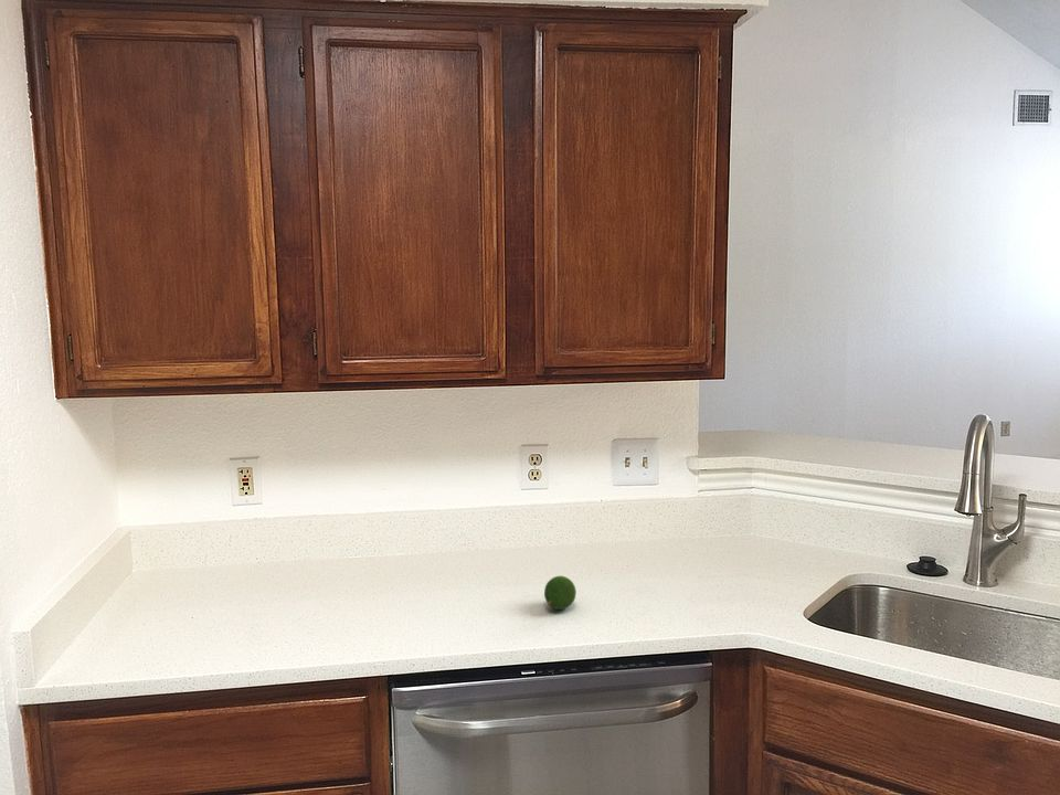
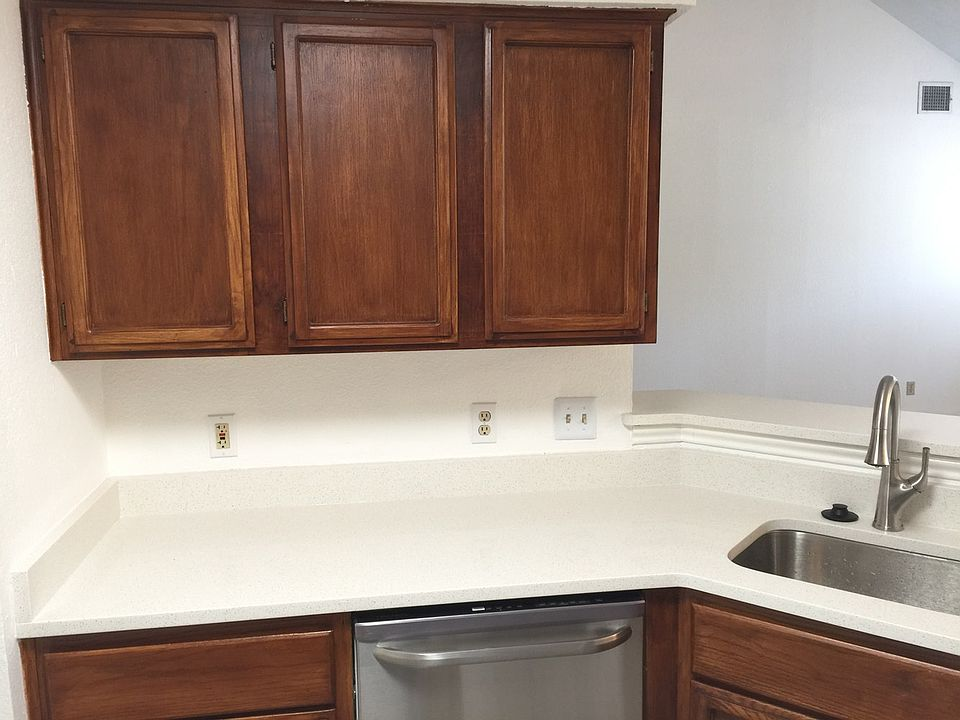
- fruit [543,575,577,611]
